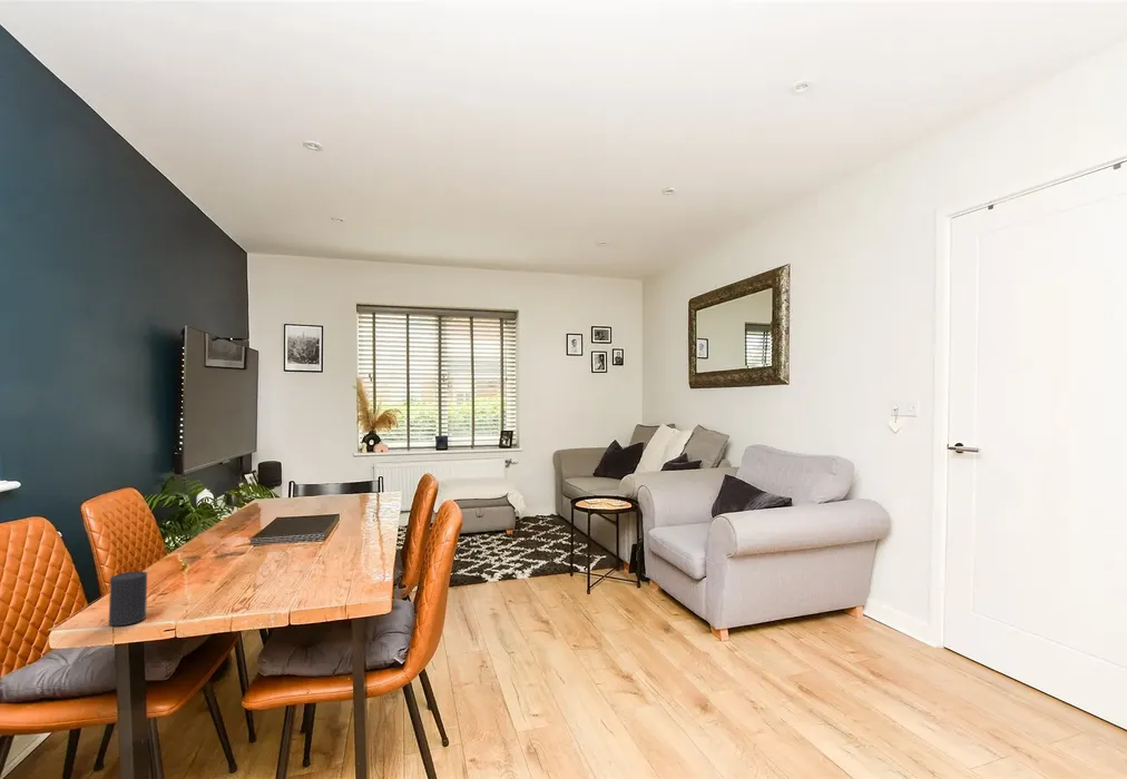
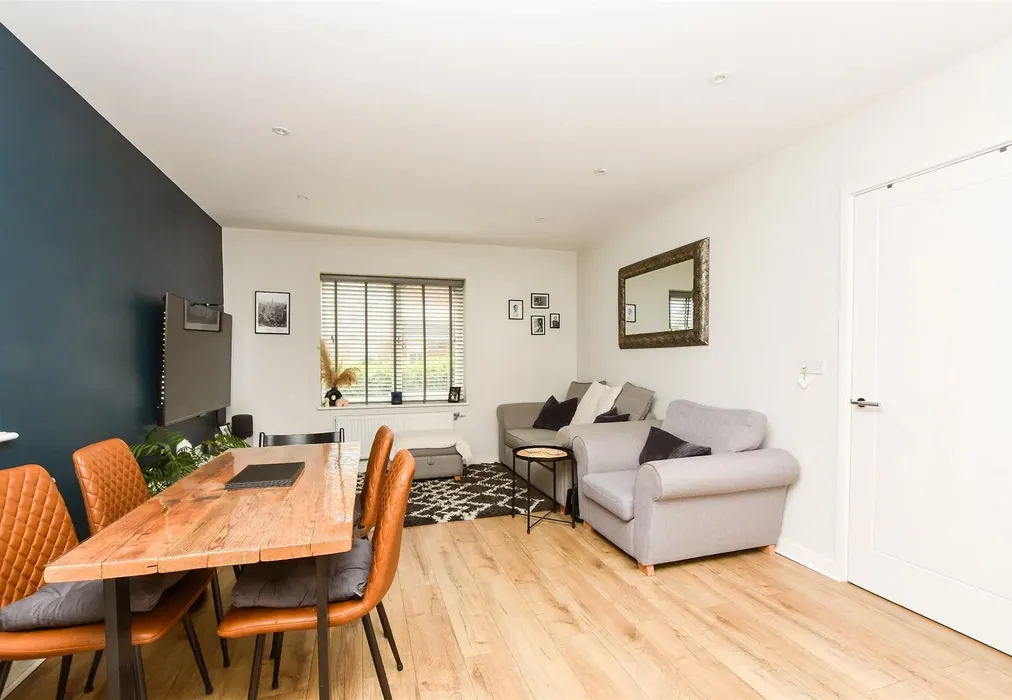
- cup [108,570,148,627]
